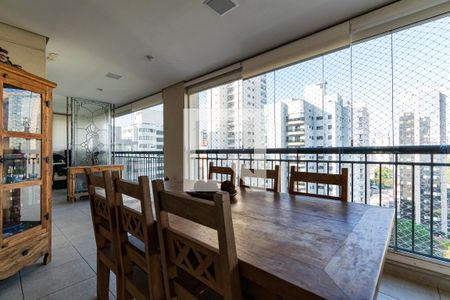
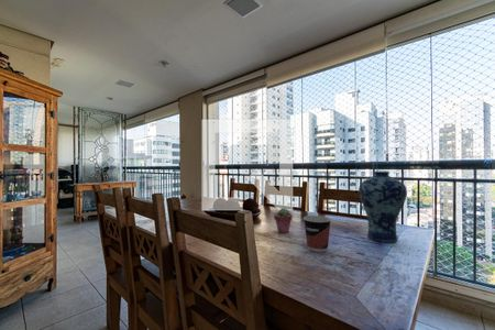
+ potted succulent [273,207,294,234]
+ cup [302,215,332,253]
+ vase [358,170,408,243]
